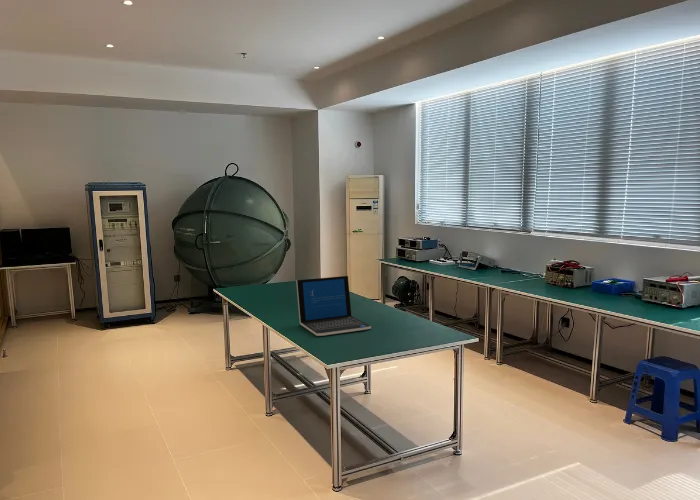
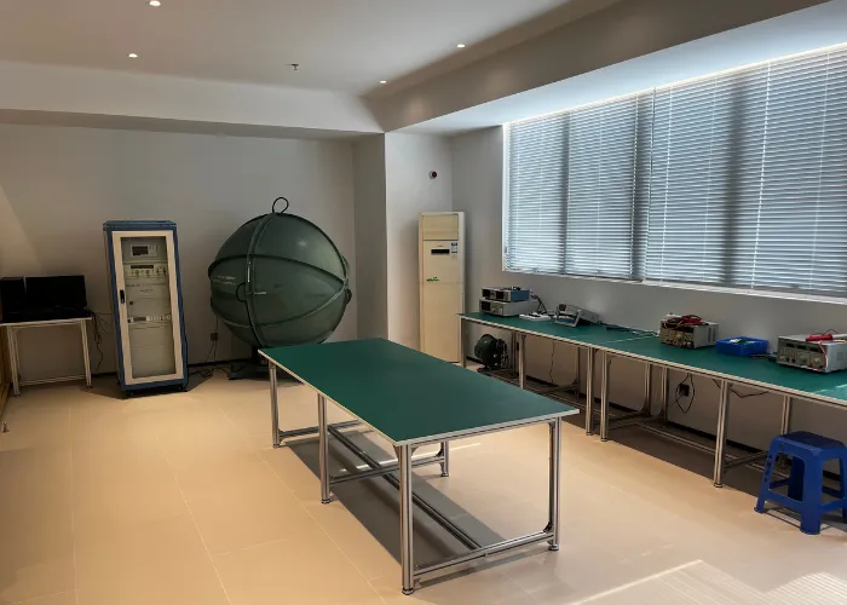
- laptop [295,275,372,337]
